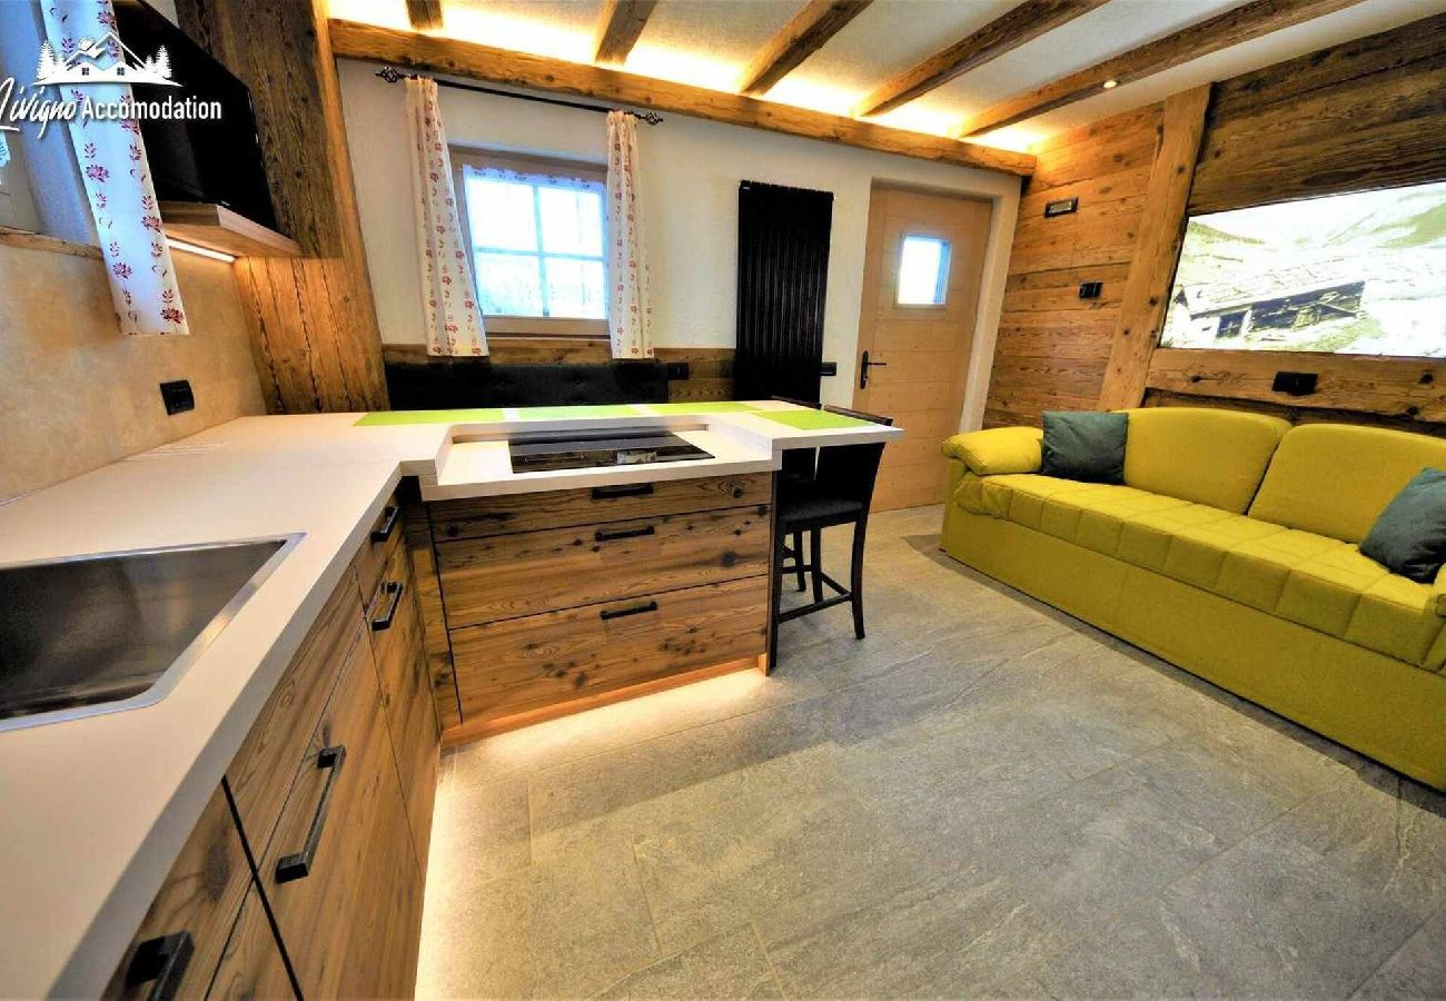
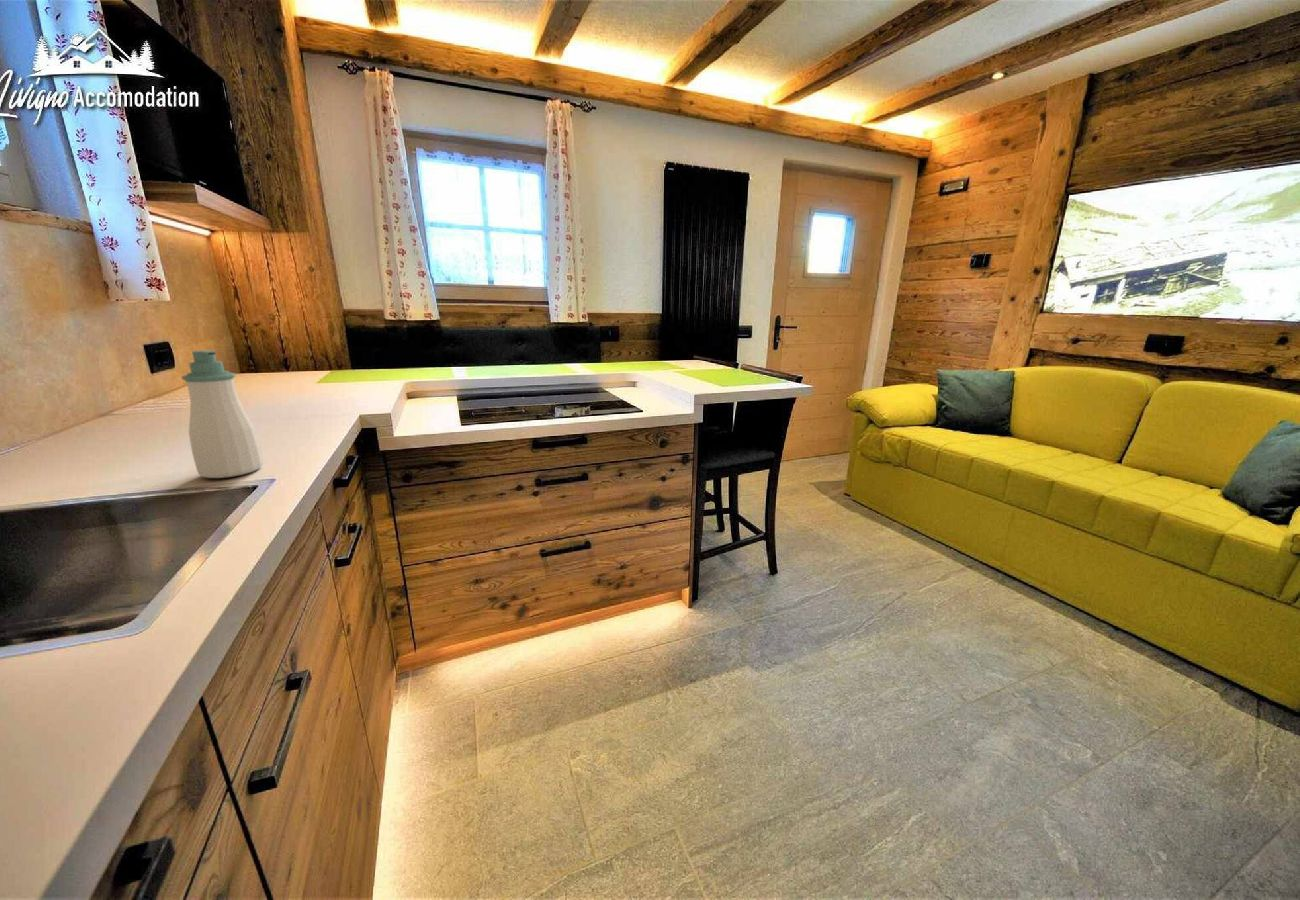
+ soap bottle [180,349,264,479]
